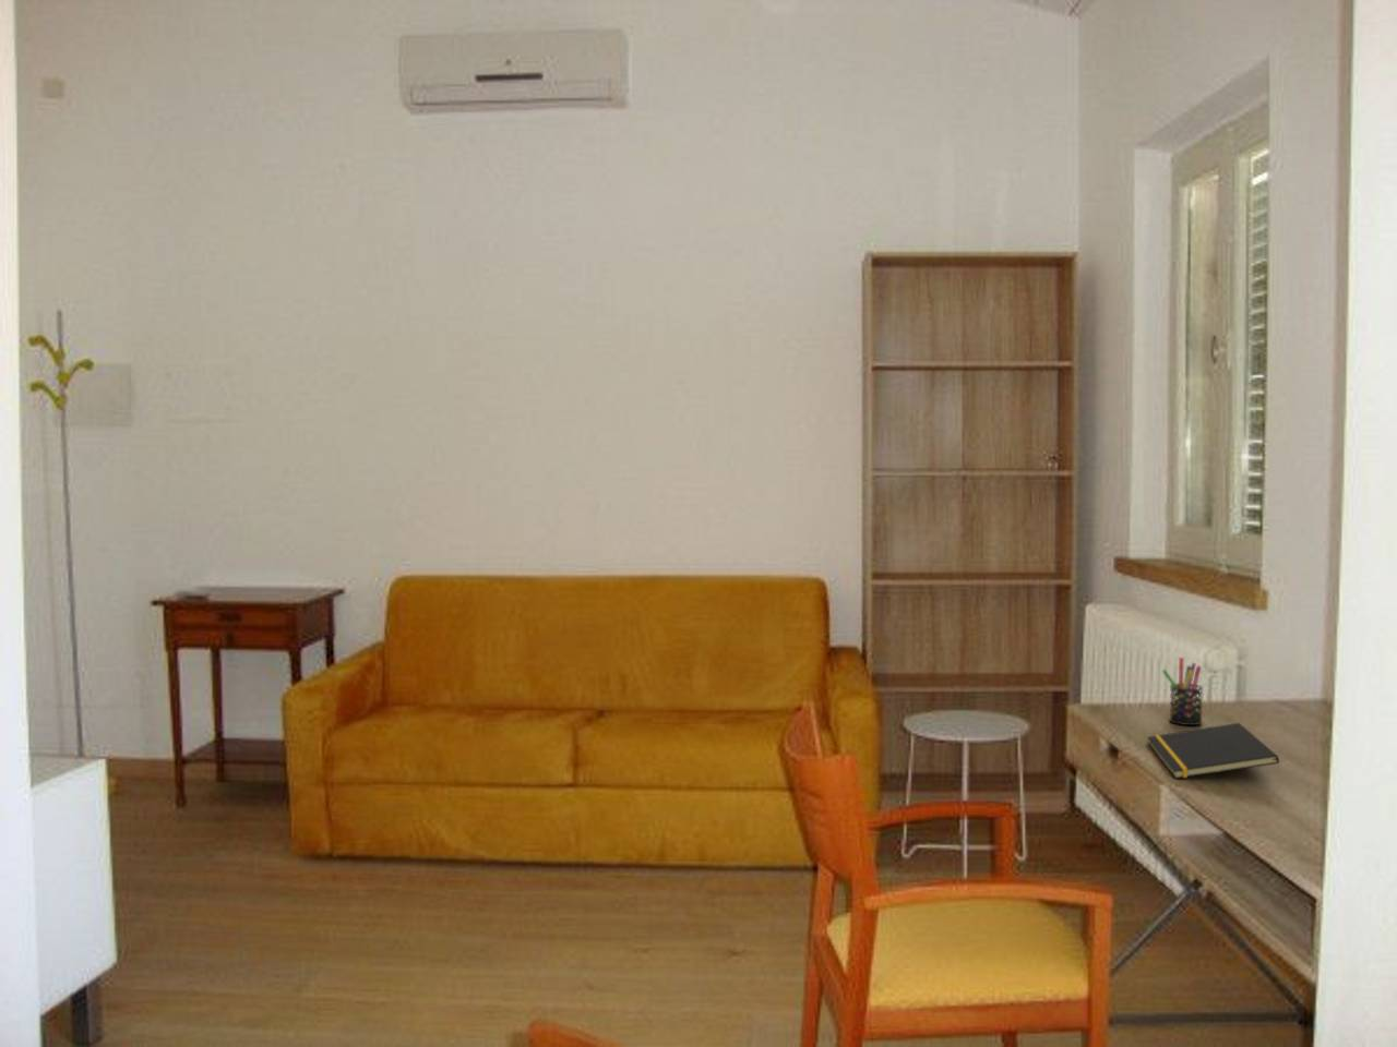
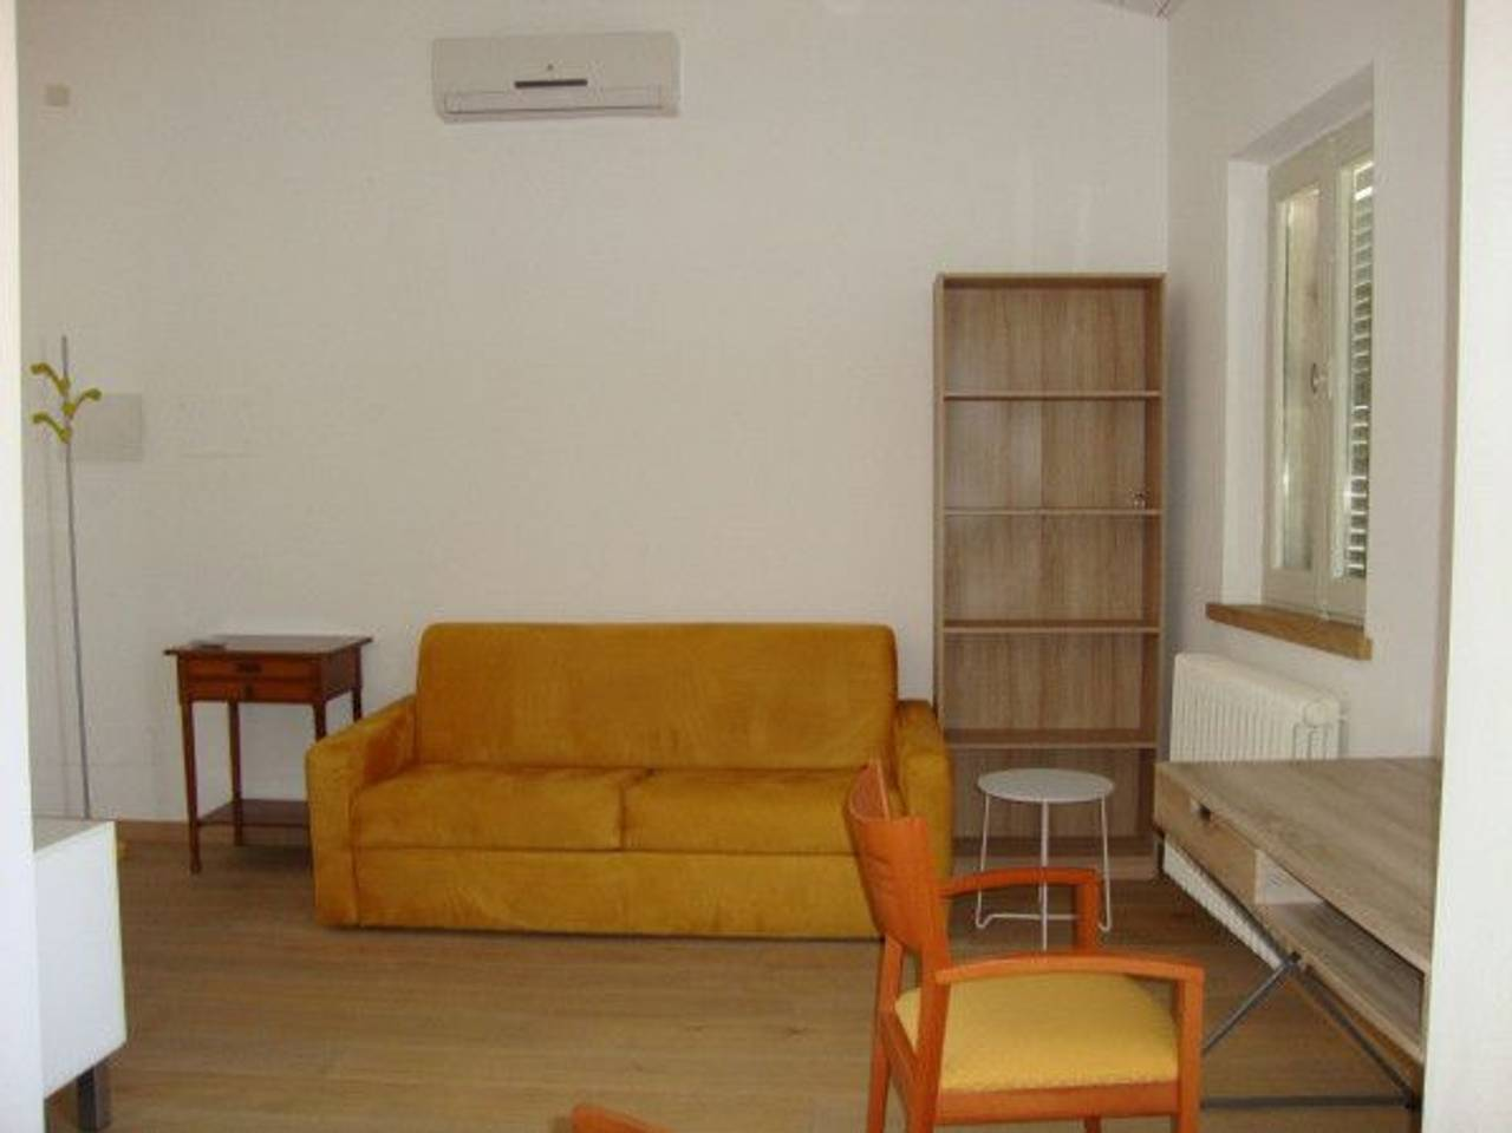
- notepad [1146,721,1280,780]
- pen holder [1162,657,1203,726]
